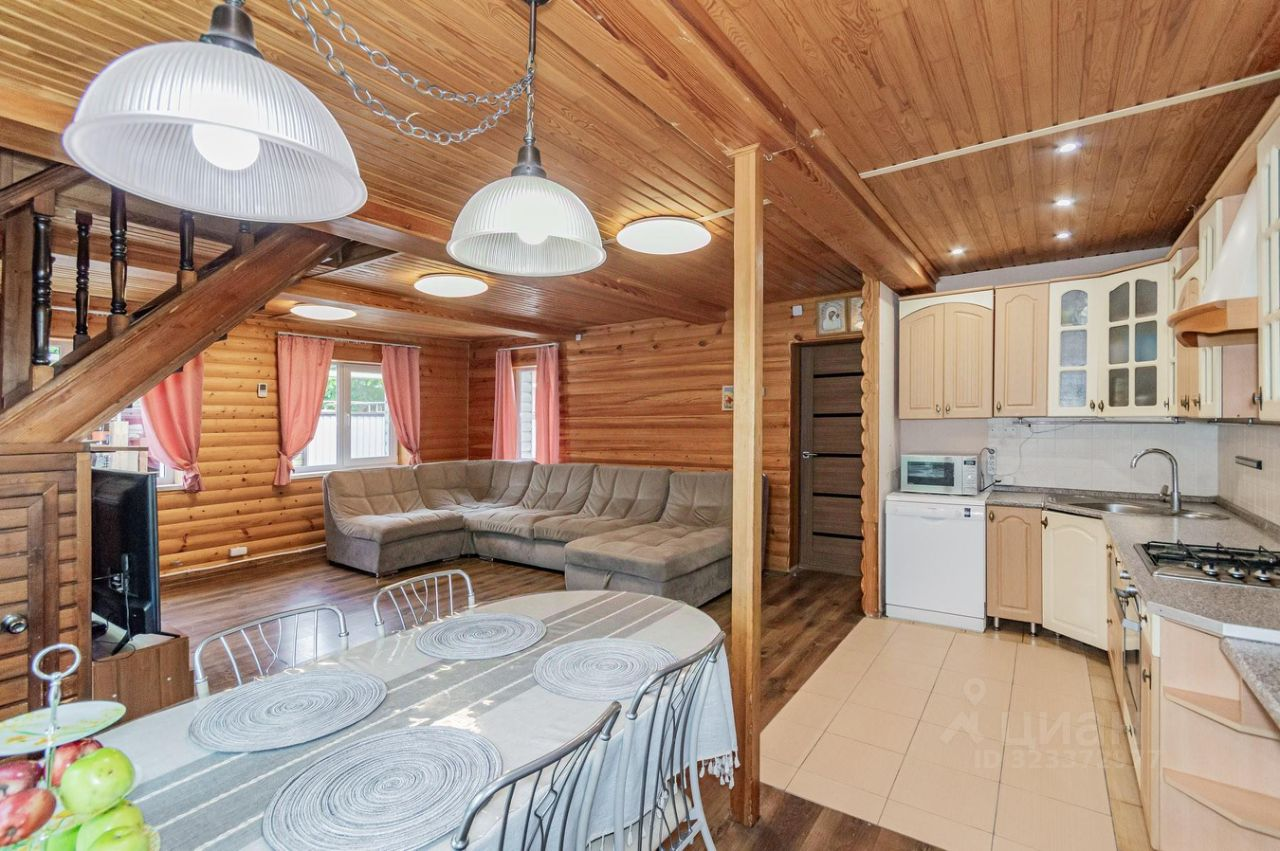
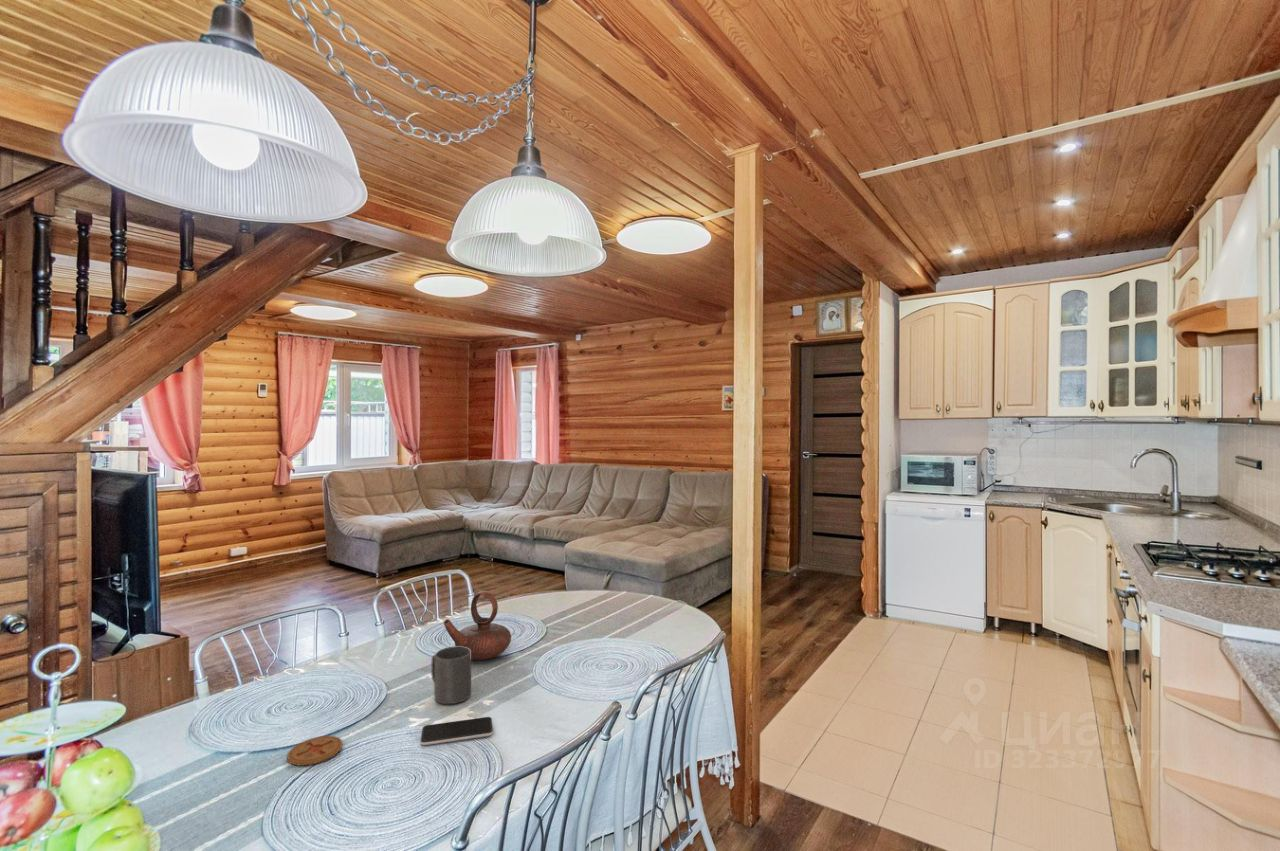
+ teapot [443,590,512,661]
+ smartphone [420,716,494,746]
+ coaster [286,735,344,766]
+ mug [430,645,472,705]
